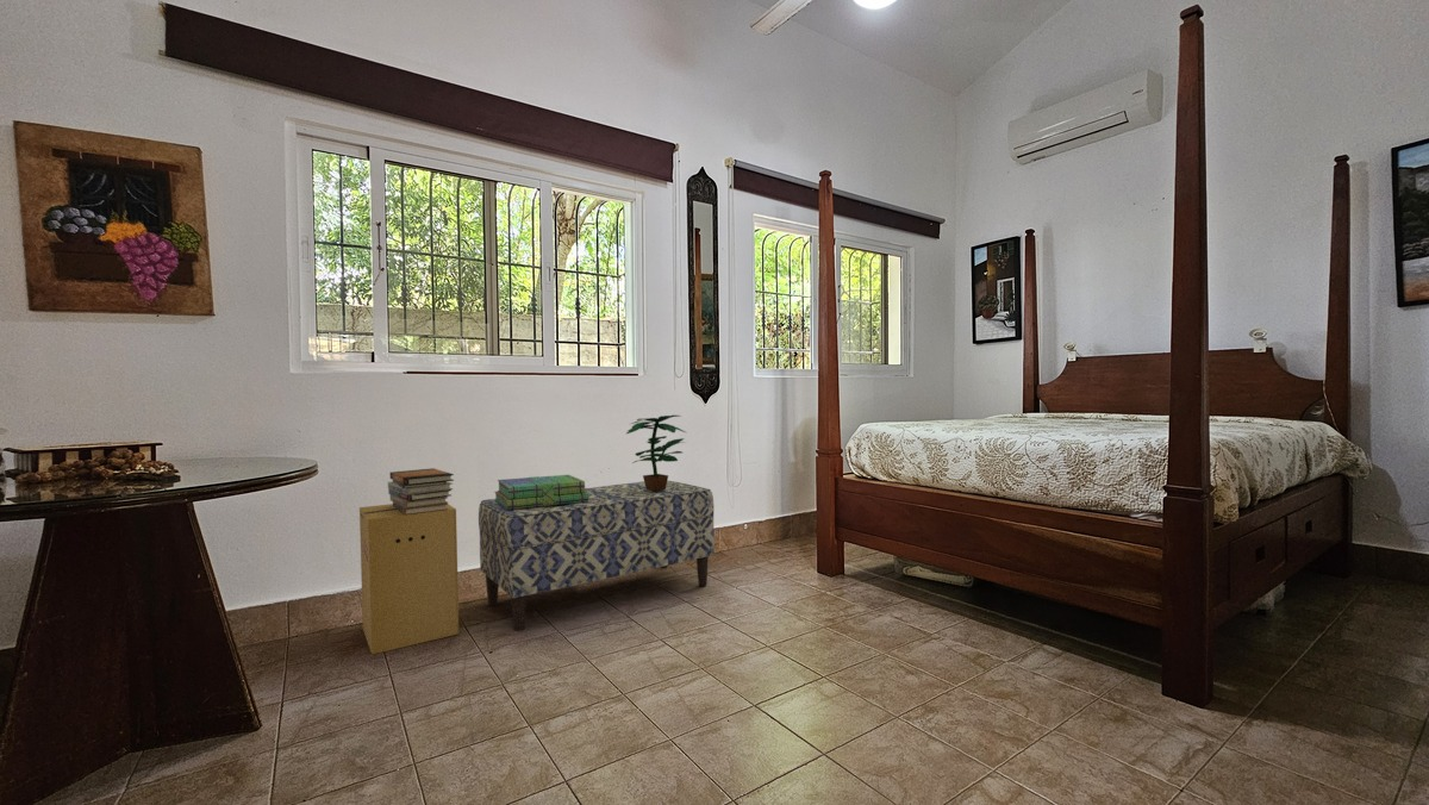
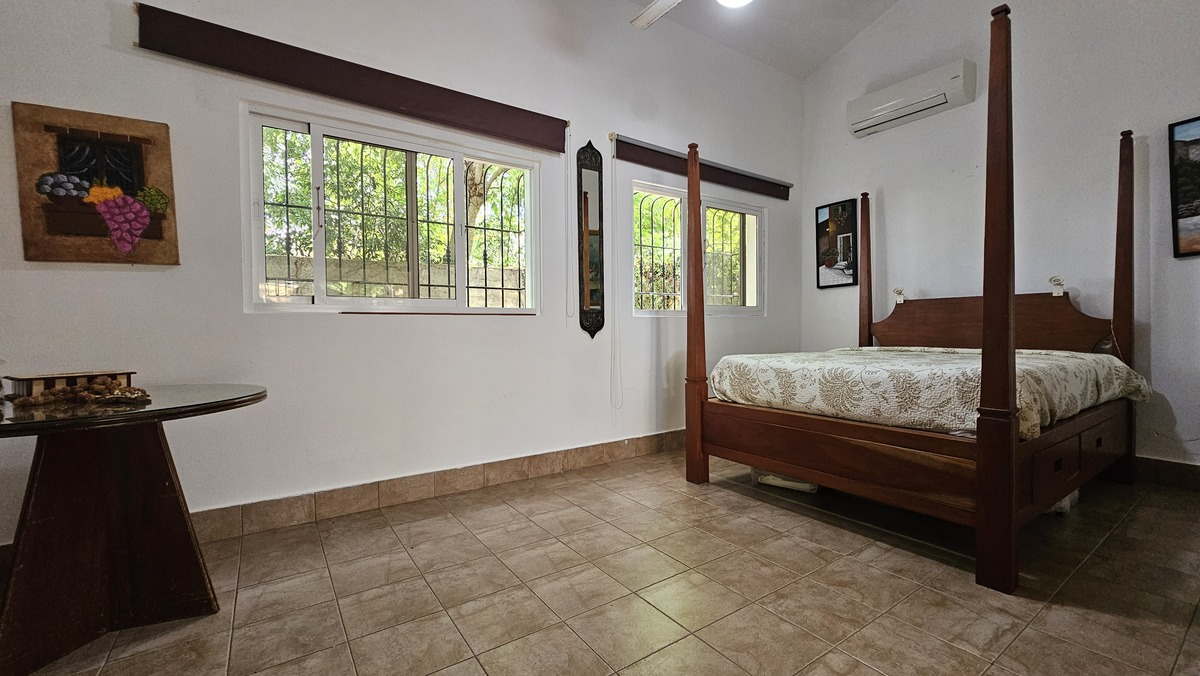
- cardboard box [358,503,461,655]
- potted plant [625,414,688,491]
- book stack [387,467,455,516]
- stack of books [493,474,588,510]
- bench [478,480,716,632]
